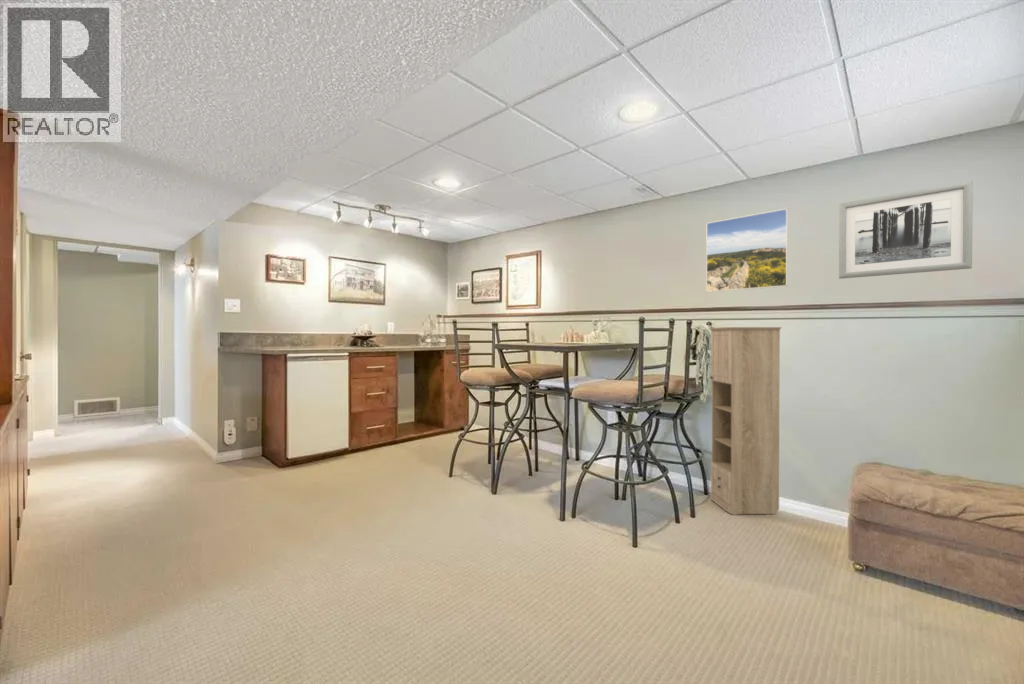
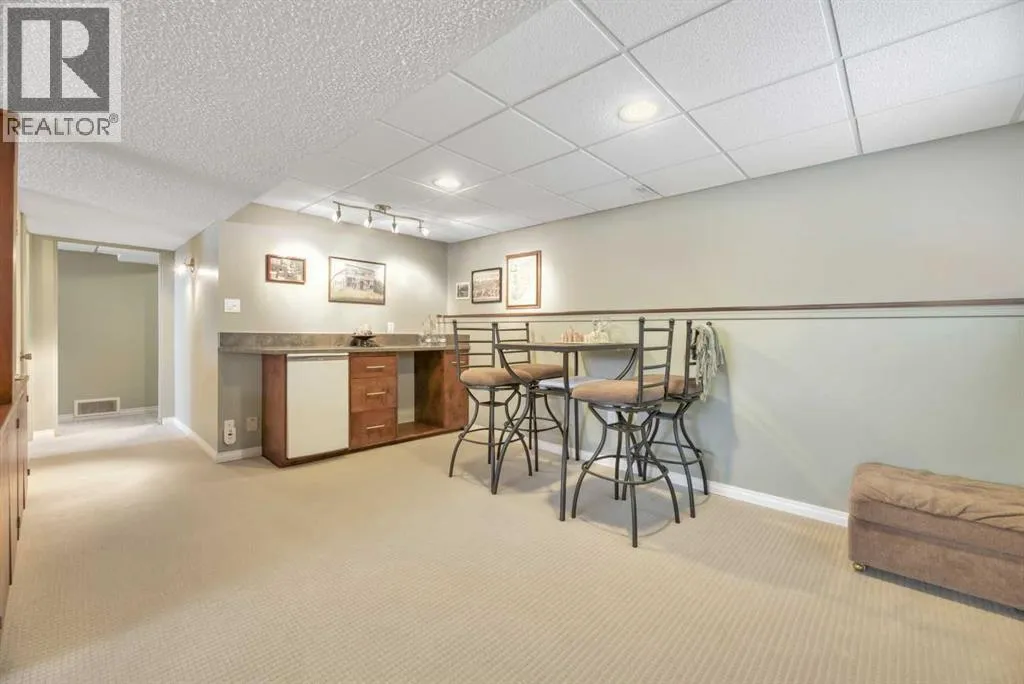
- wall art [838,180,974,280]
- storage cabinet [707,326,783,516]
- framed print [705,208,789,293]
